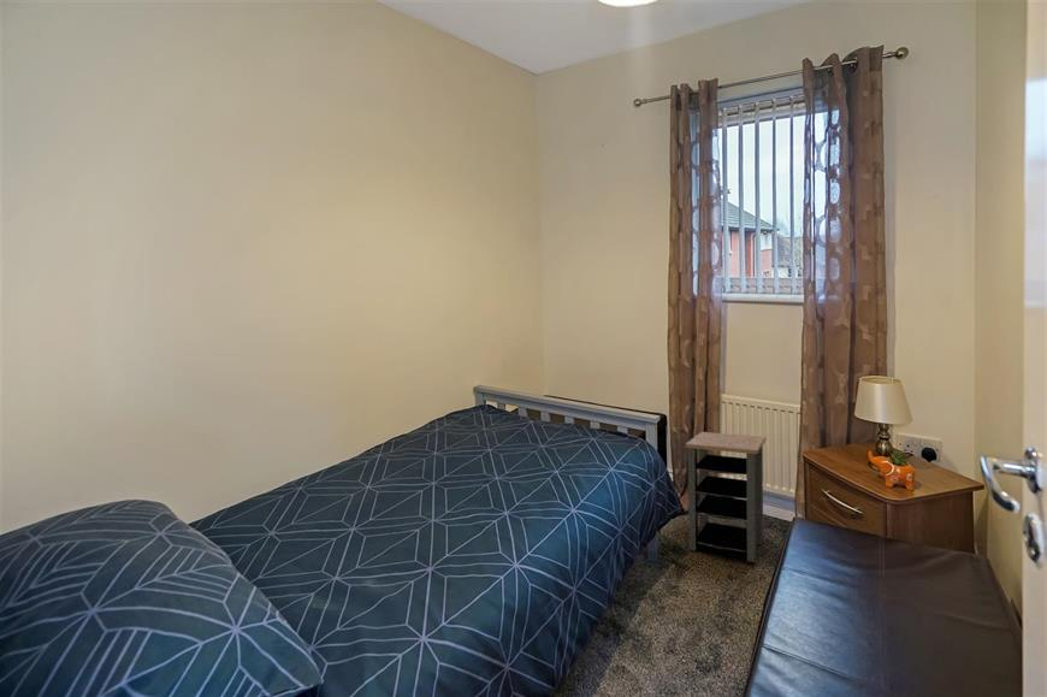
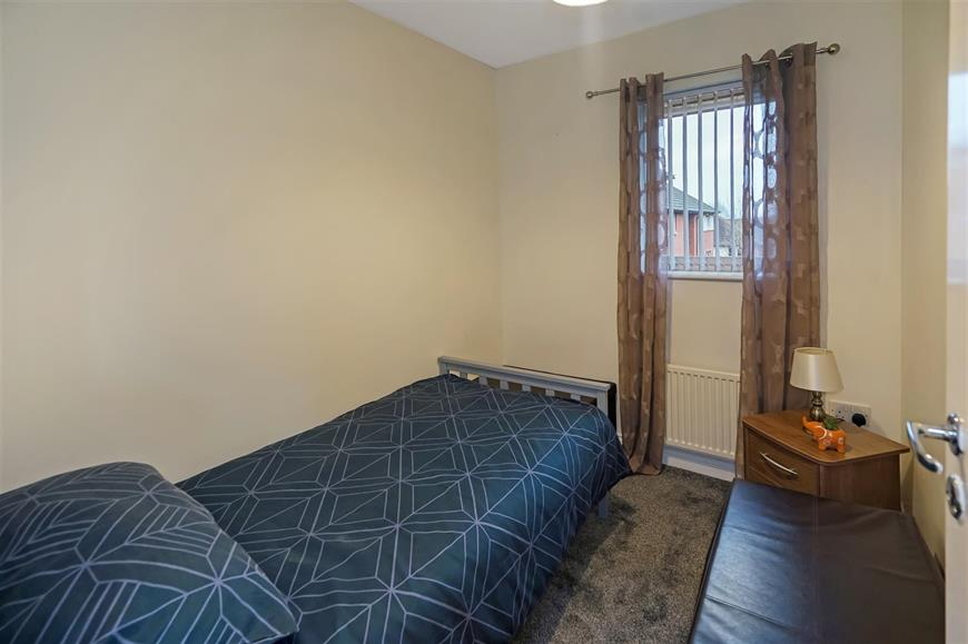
- side table [685,431,767,563]
